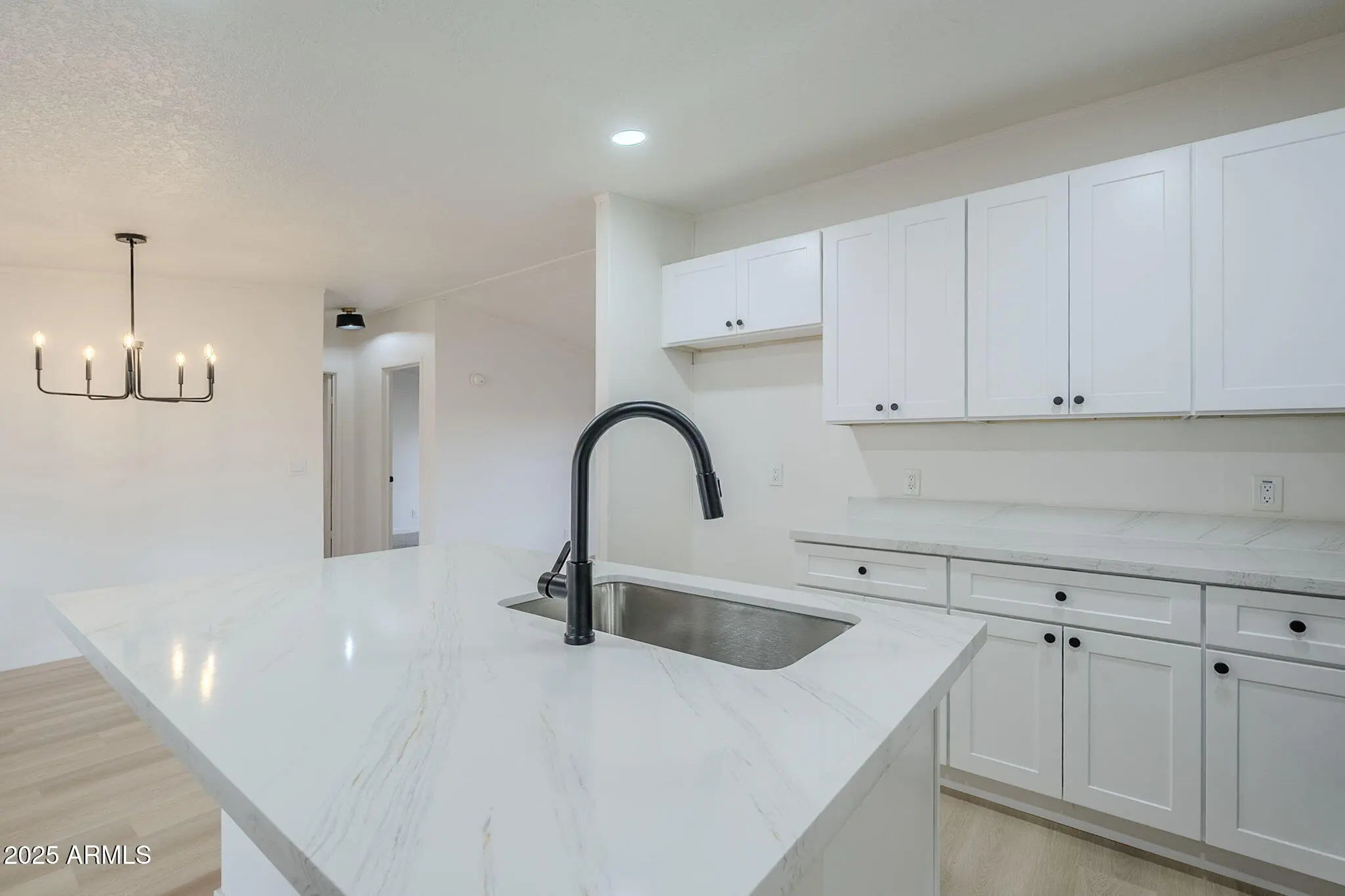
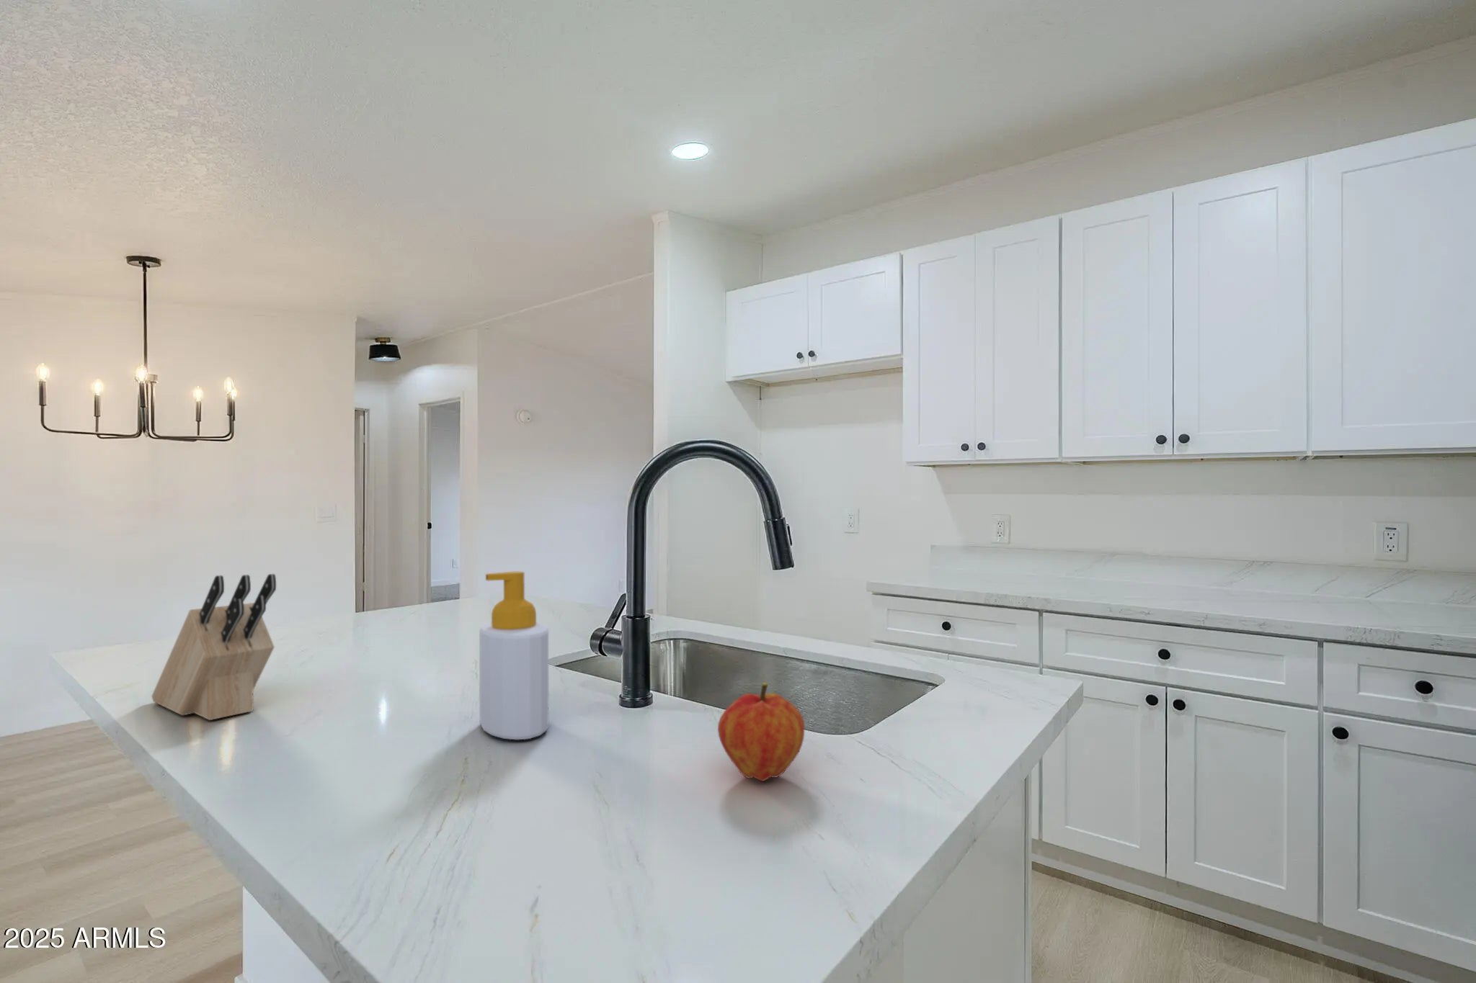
+ soap bottle [478,572,549,741]
+ knife block [150,574,277,721]
+ fruit [717,682,805,782]
